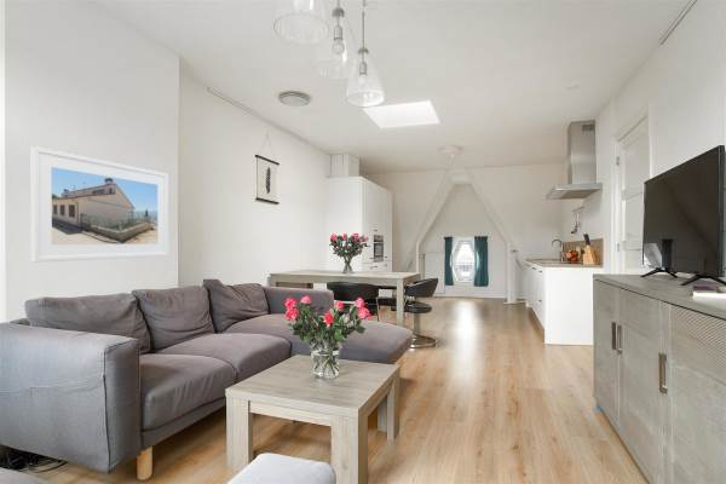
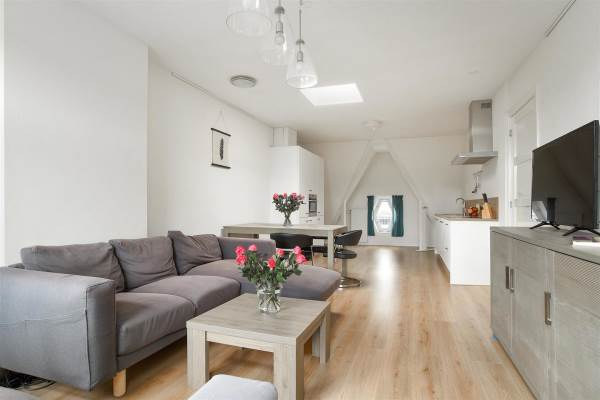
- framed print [30,145,169,264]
